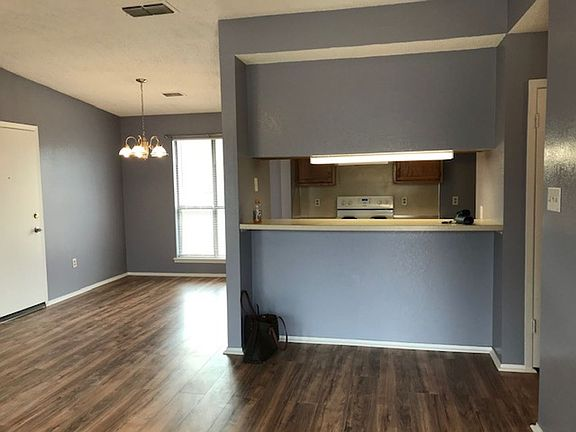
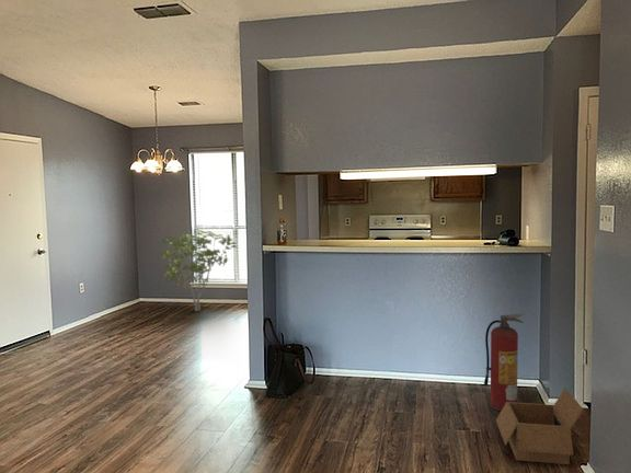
+ shrub [160,229,238,312]
+ box [495,387,584,465]
+ fire extinguisher [483,312,525,412]
